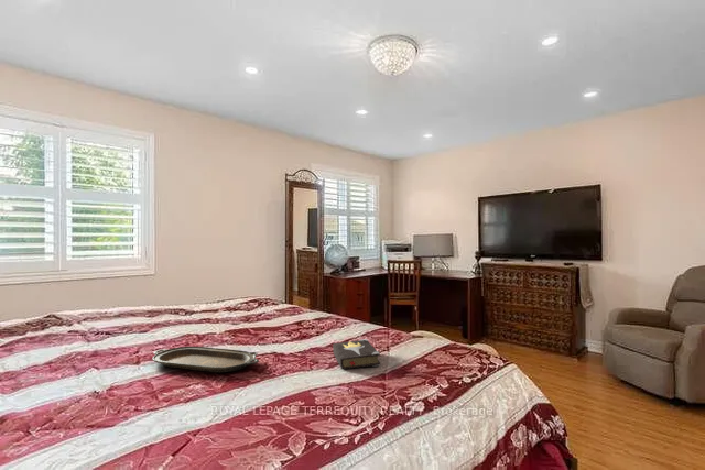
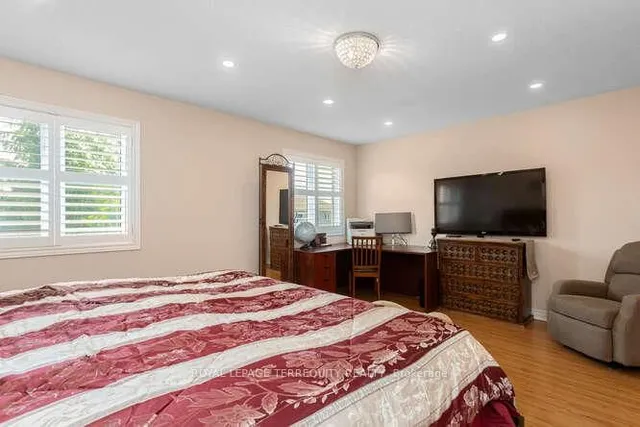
- serving tray [152,346,260,373]
- hardback book [332,338,381,370]
